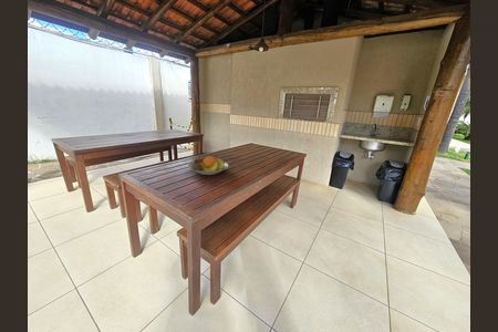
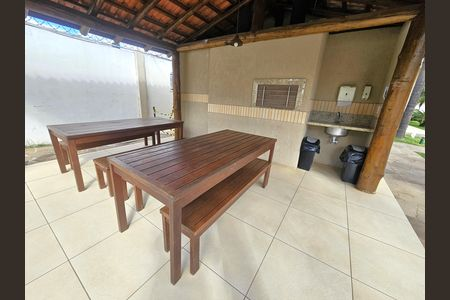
- fruit bowl [187,155,229,176]
